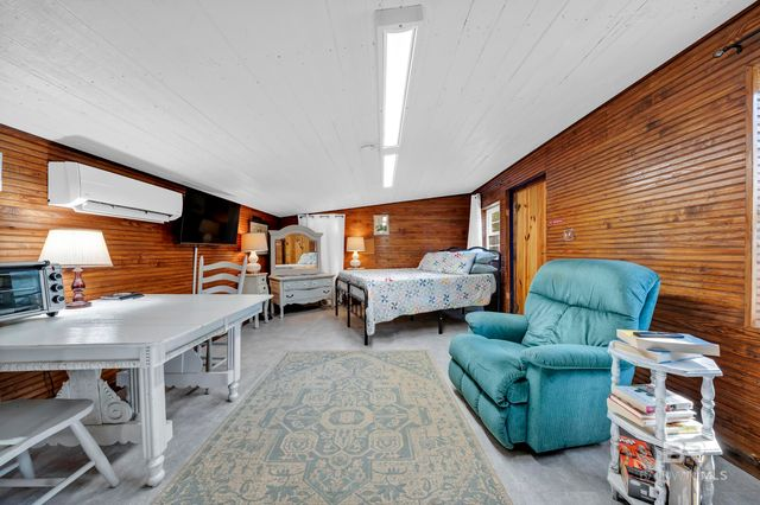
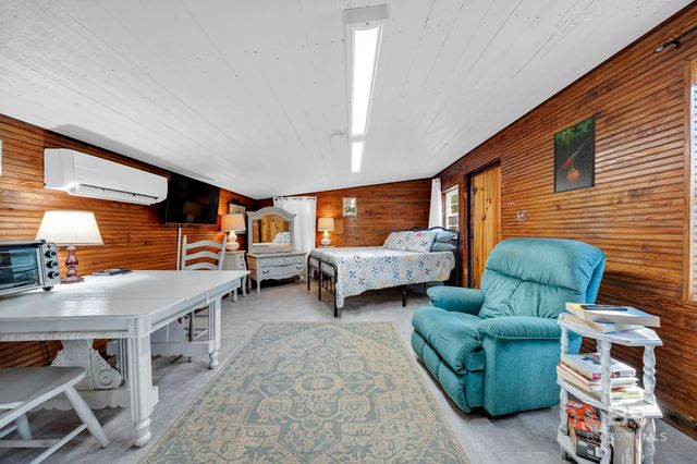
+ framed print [552,114,597,195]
